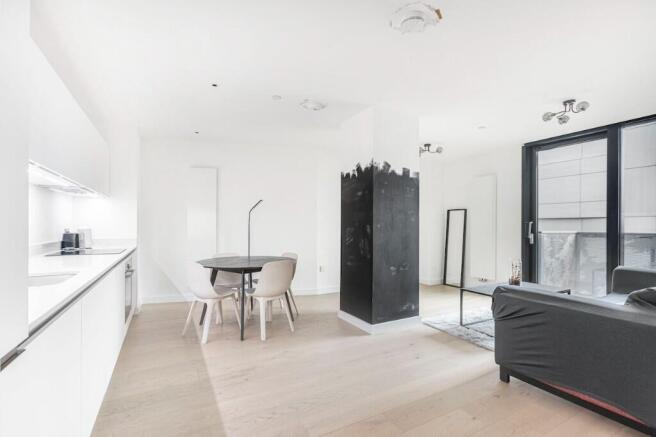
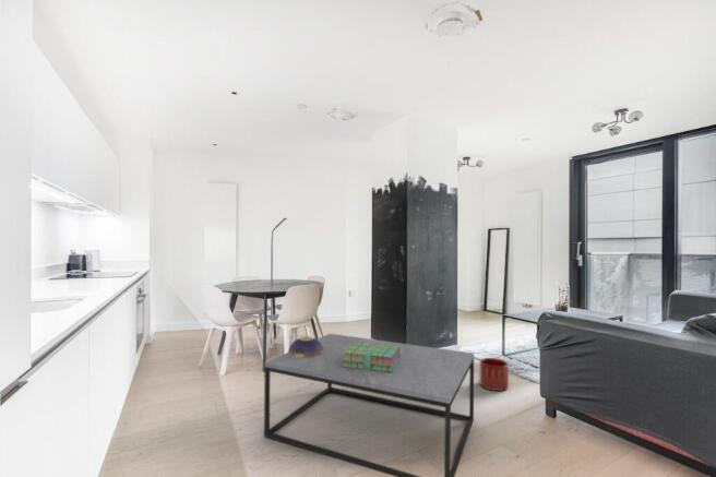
+ coffee table [263,333,475,477]
+ decorative bowl [287,336,324,358]
+ planter [478,357,510,392]
+ stack of books [342,343,401,372]
